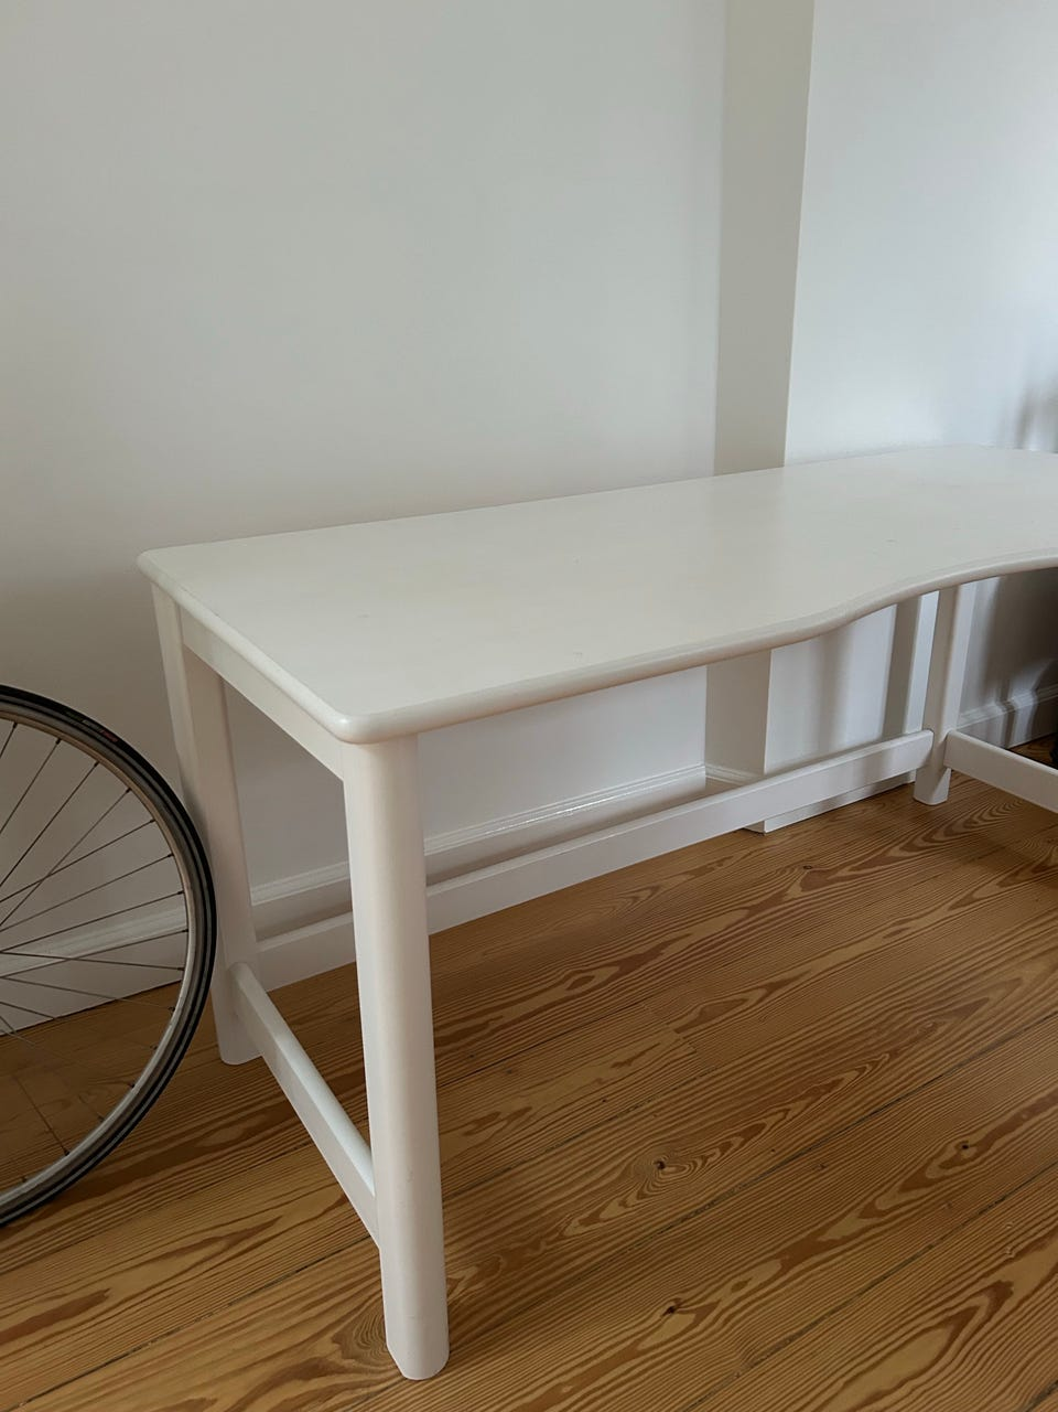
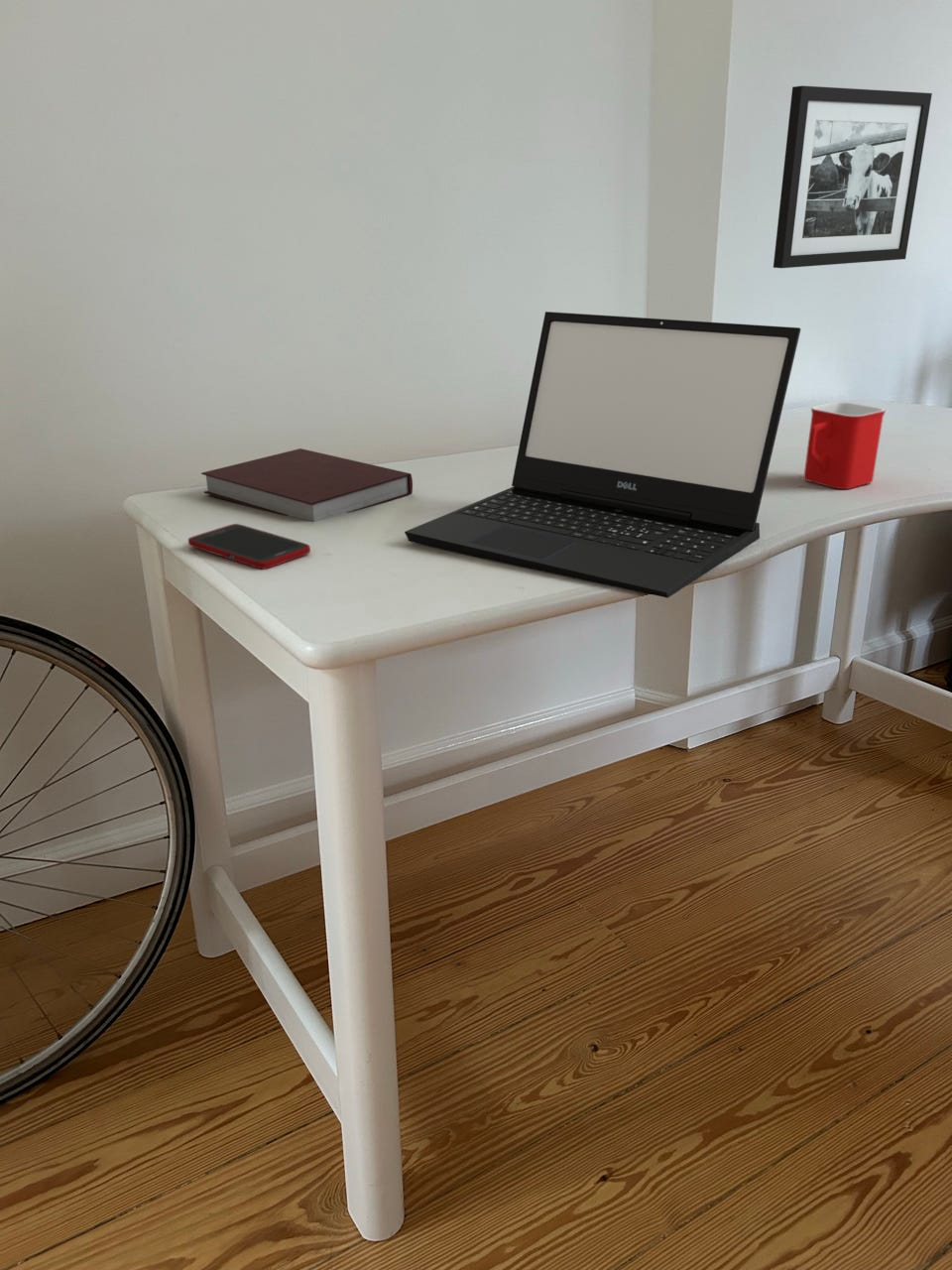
+ cell phone [187,523,311,571]
+ notebook [200,447,414,523]
+ picture frame [773,84,933,269]
+ mug [803,401,887,490]
+ laptop computer [404,311,801,599]
